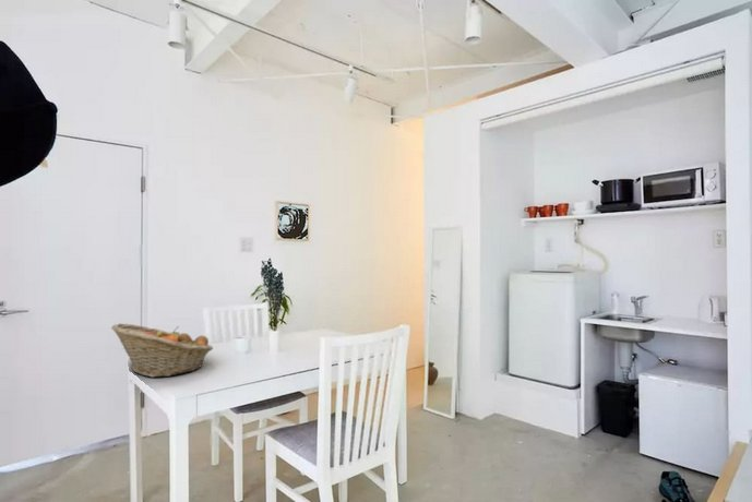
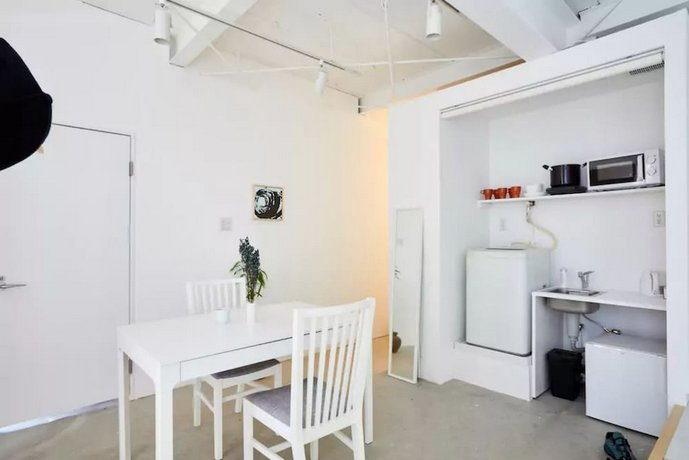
- fruit basket [110,323,214,379]
